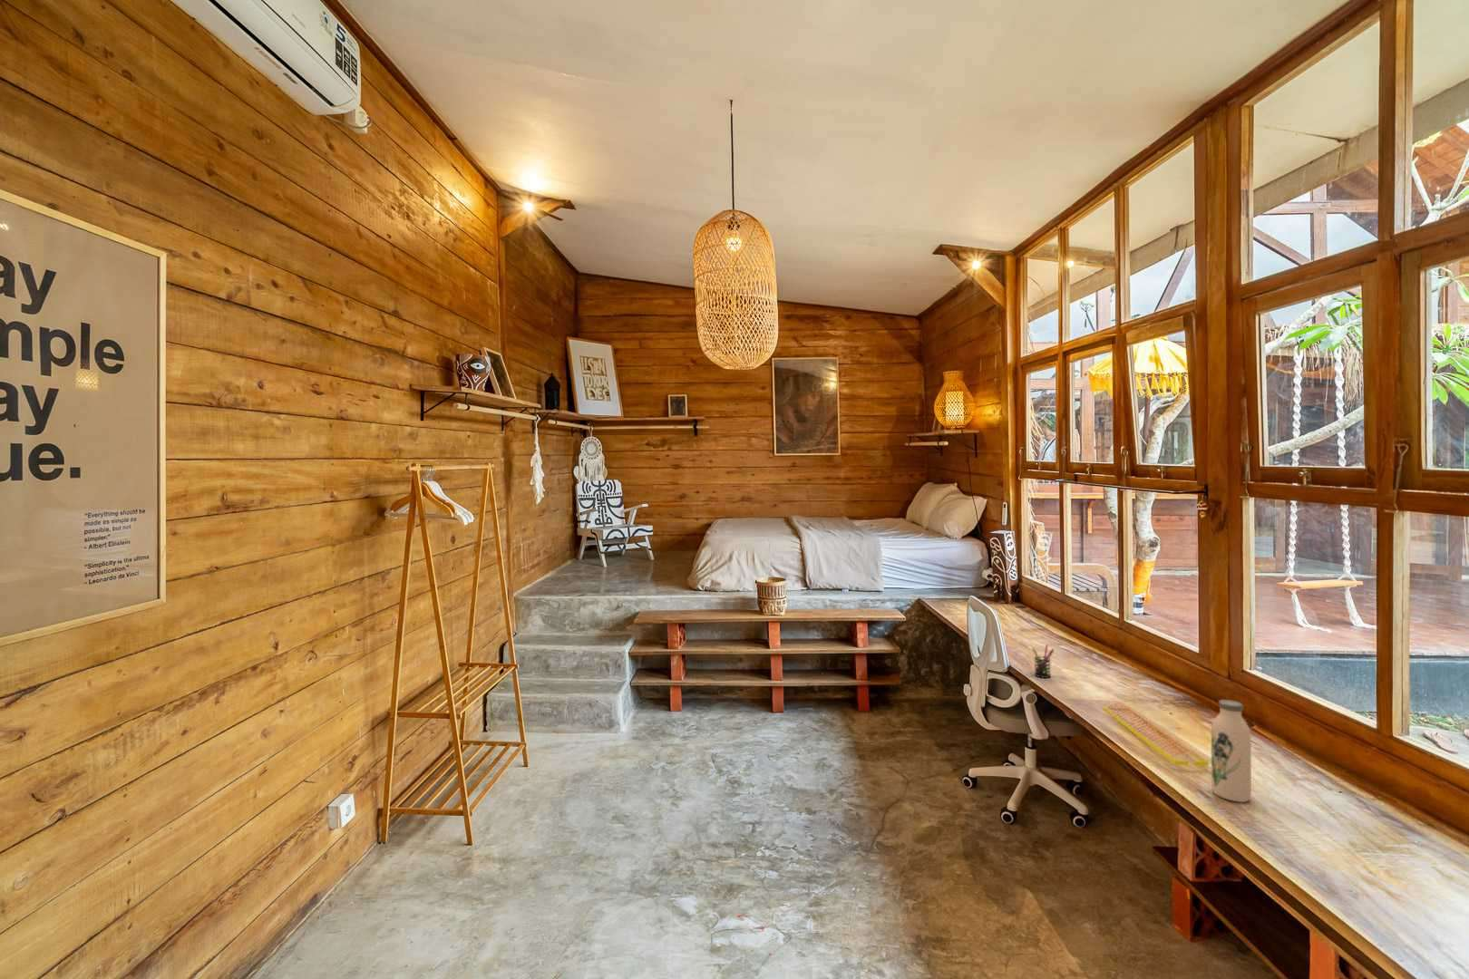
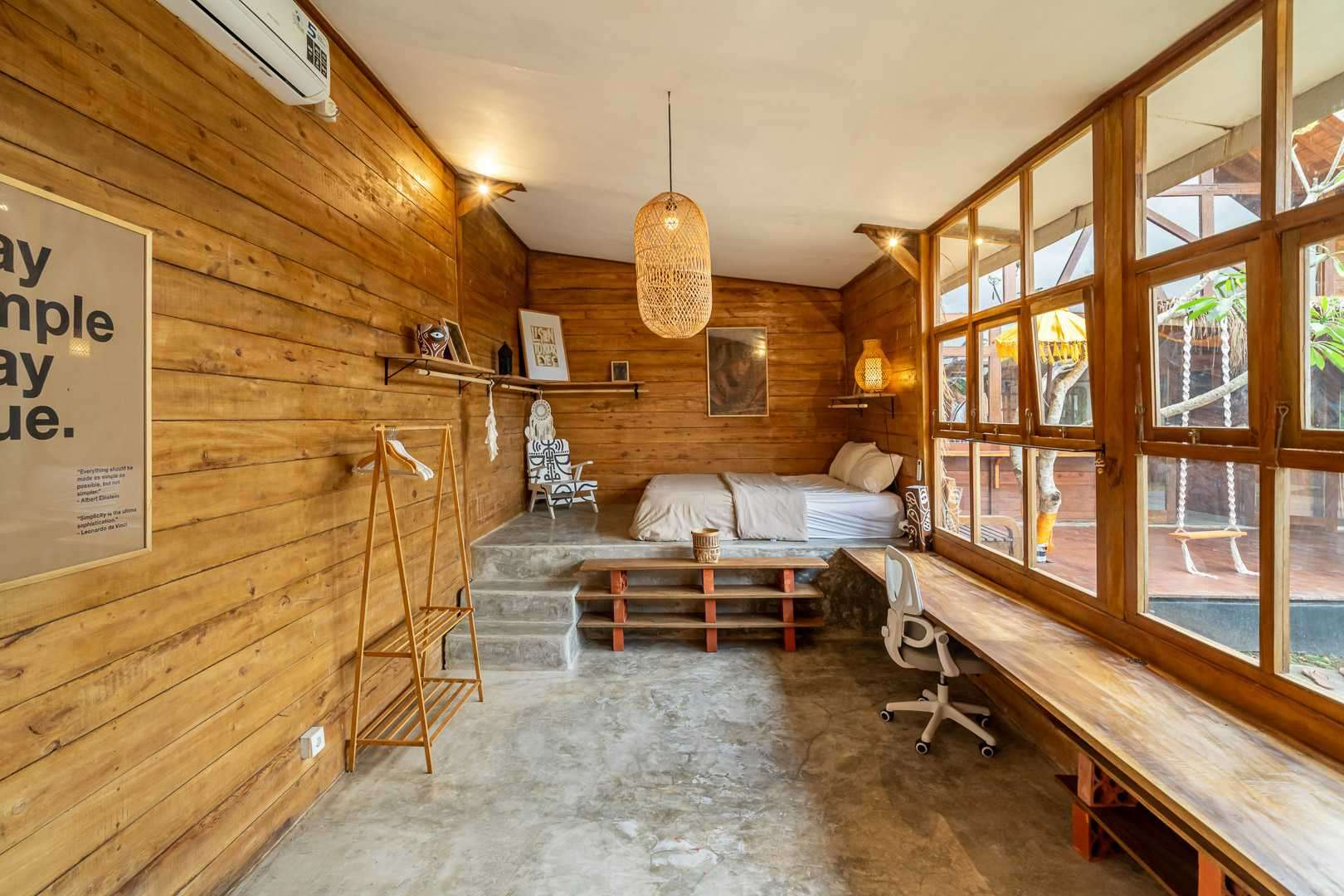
- pen holder [1031,644,1056,679]
- water bottle [1211,699,1253,803]
- keyboard [1103,699,1210,767]
